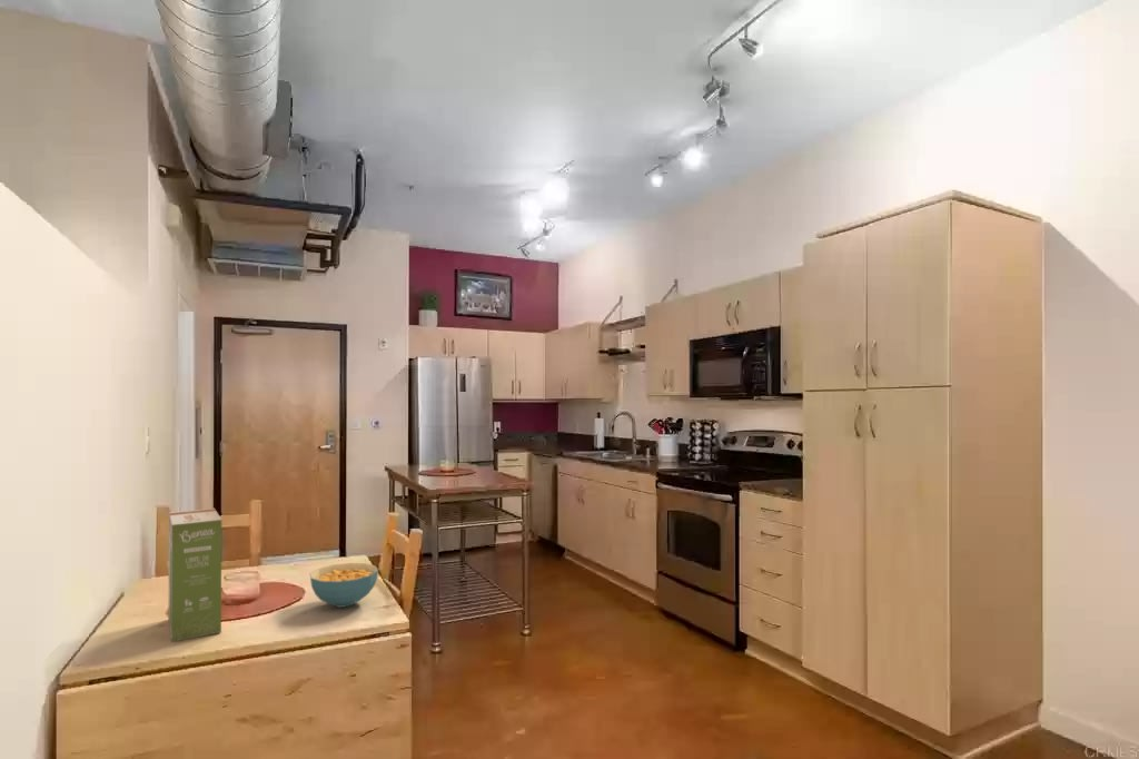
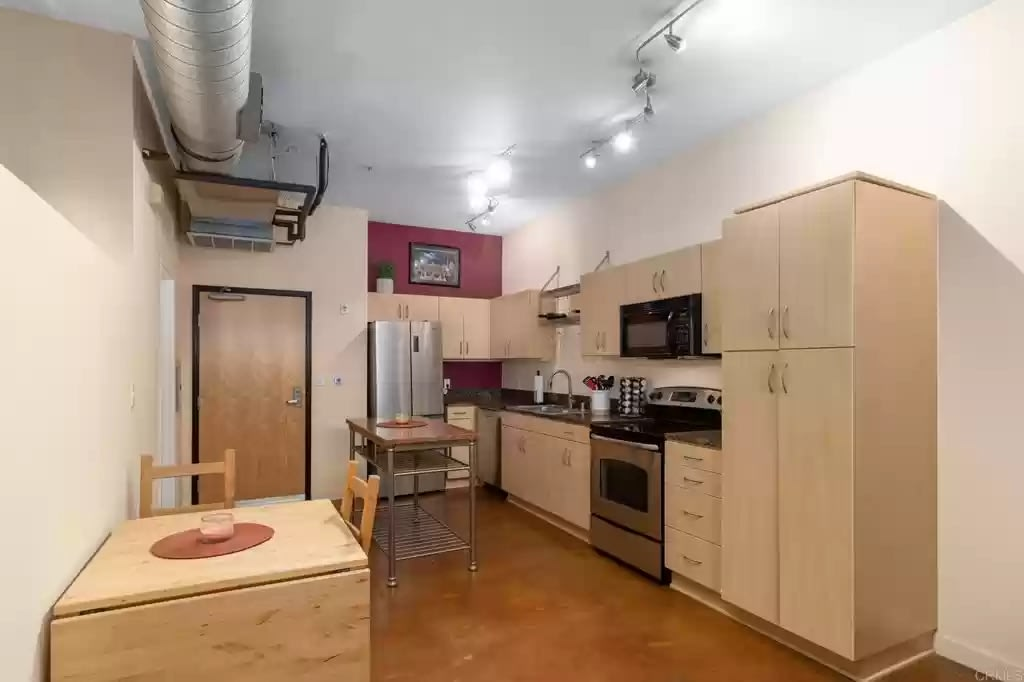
- food box [167,507,222,643]
- cereal bowl [309,562,379,609]
